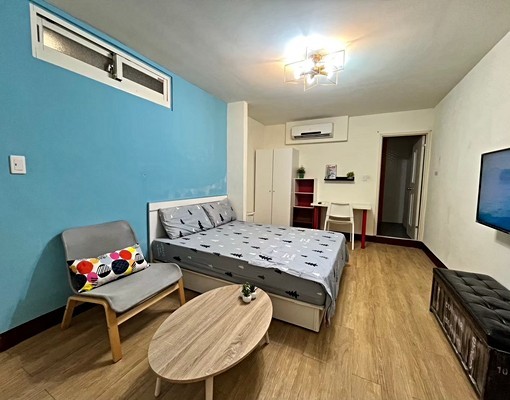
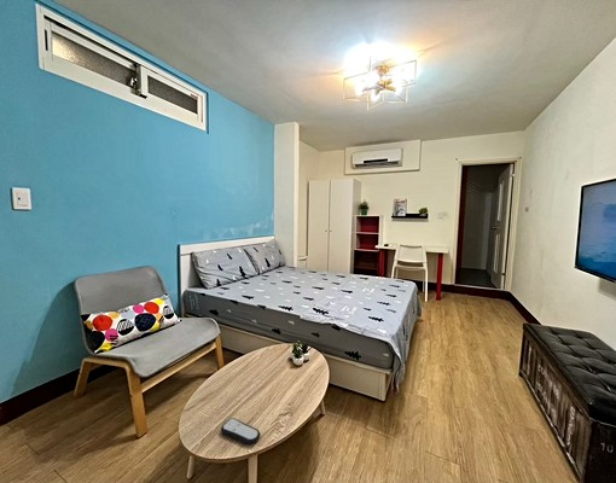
+ remote control [220,418,261,446]
